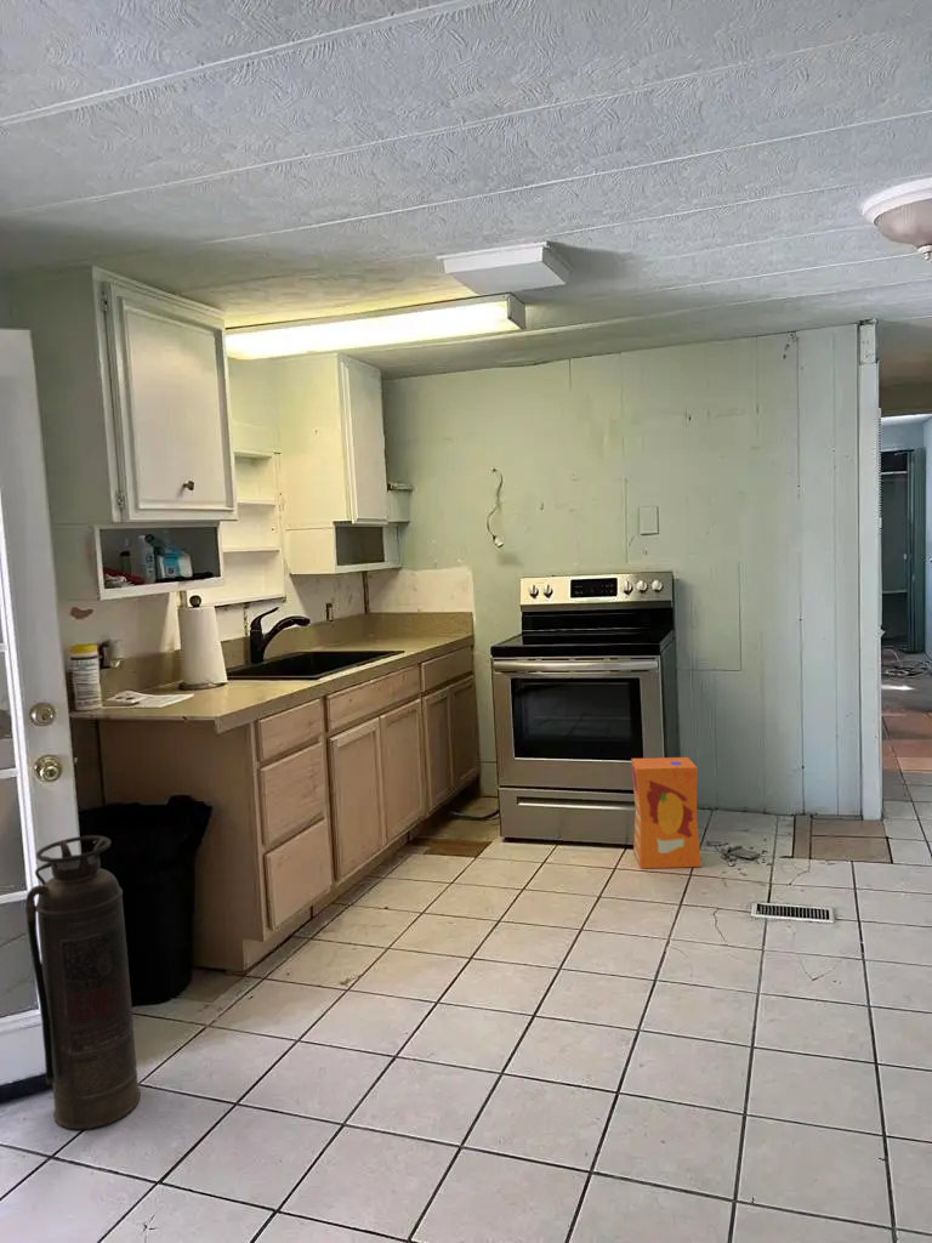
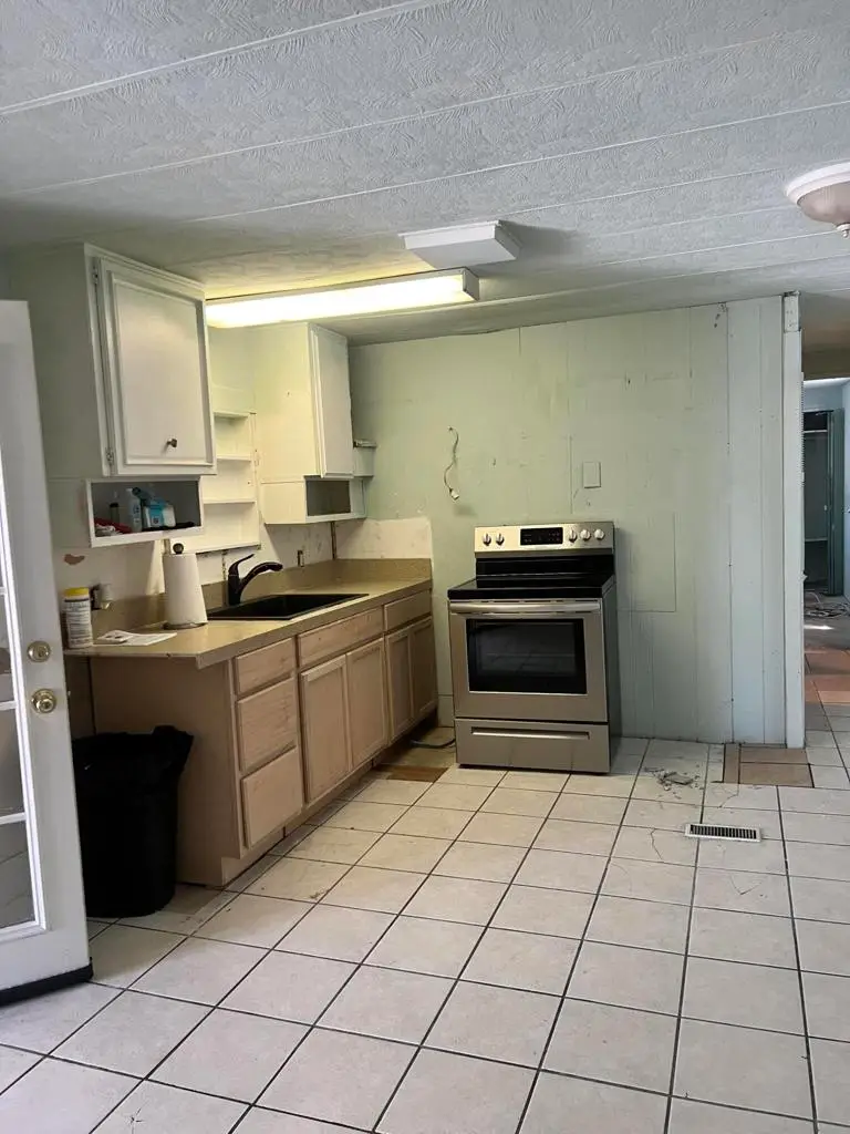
- carton [630,756,703,869]
- fire extinguisher [24,834,142,1131]
